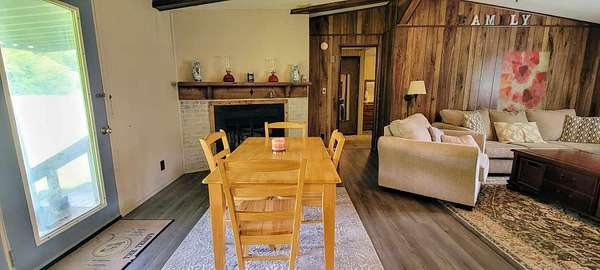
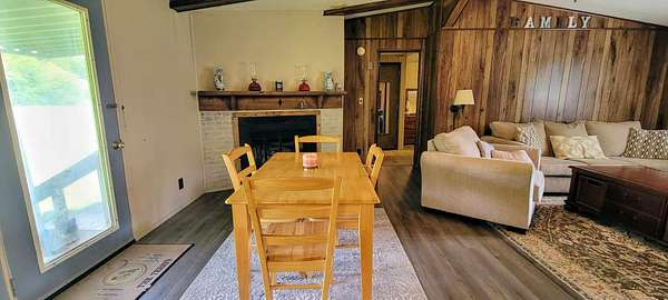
- wall art [496,51,551,112]
